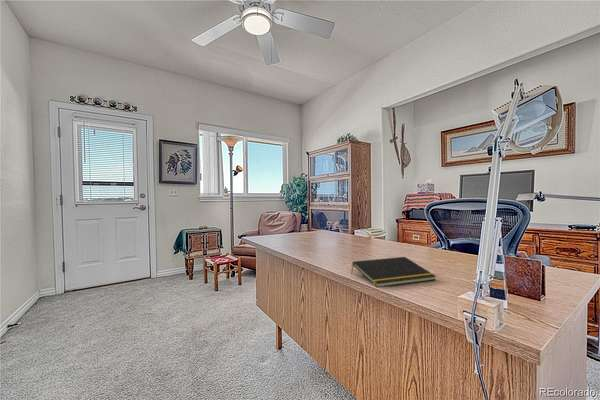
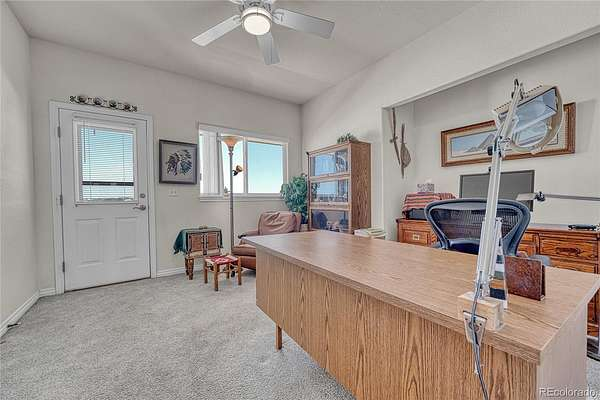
- notepad [350,256,437,288]
